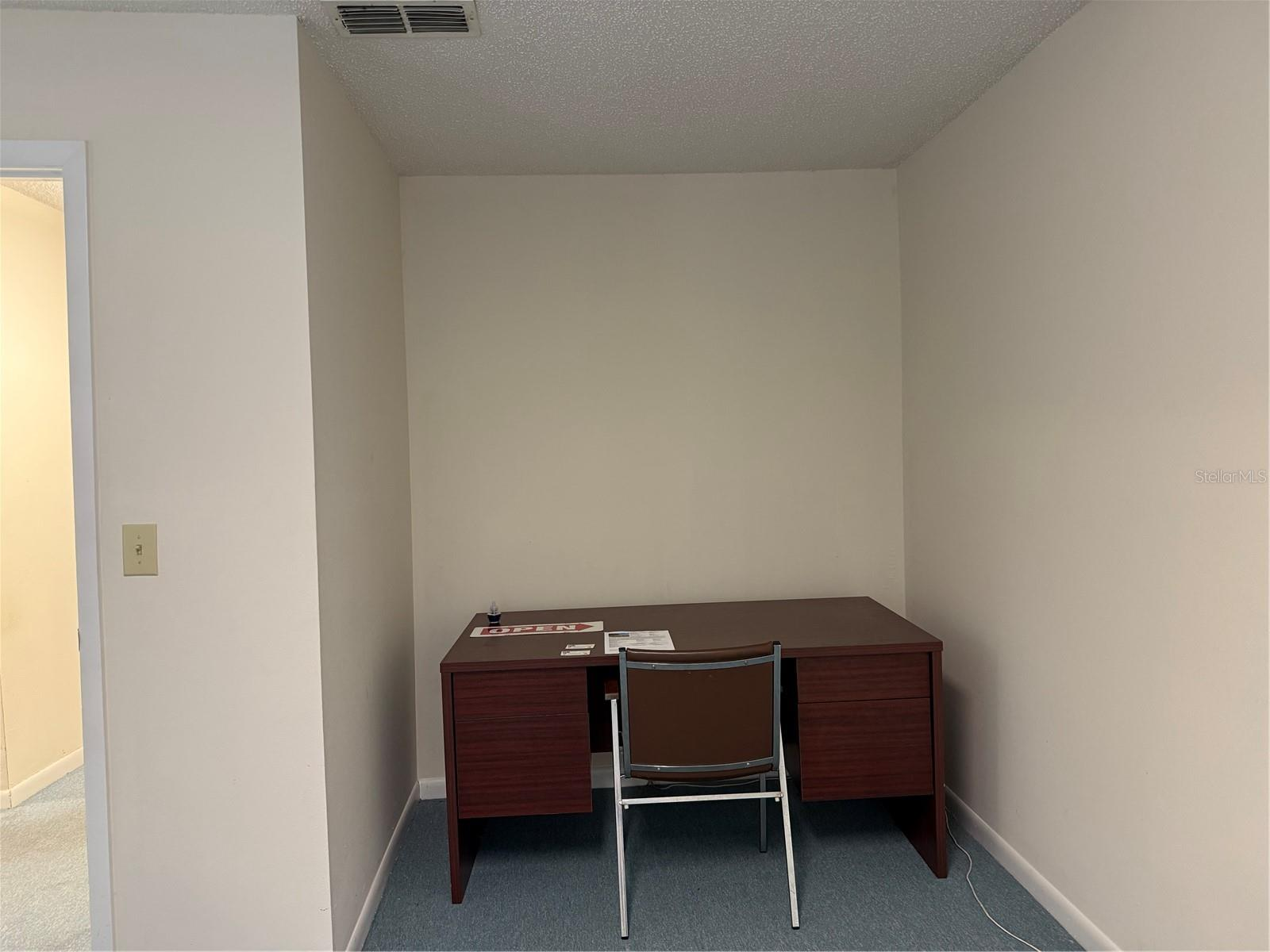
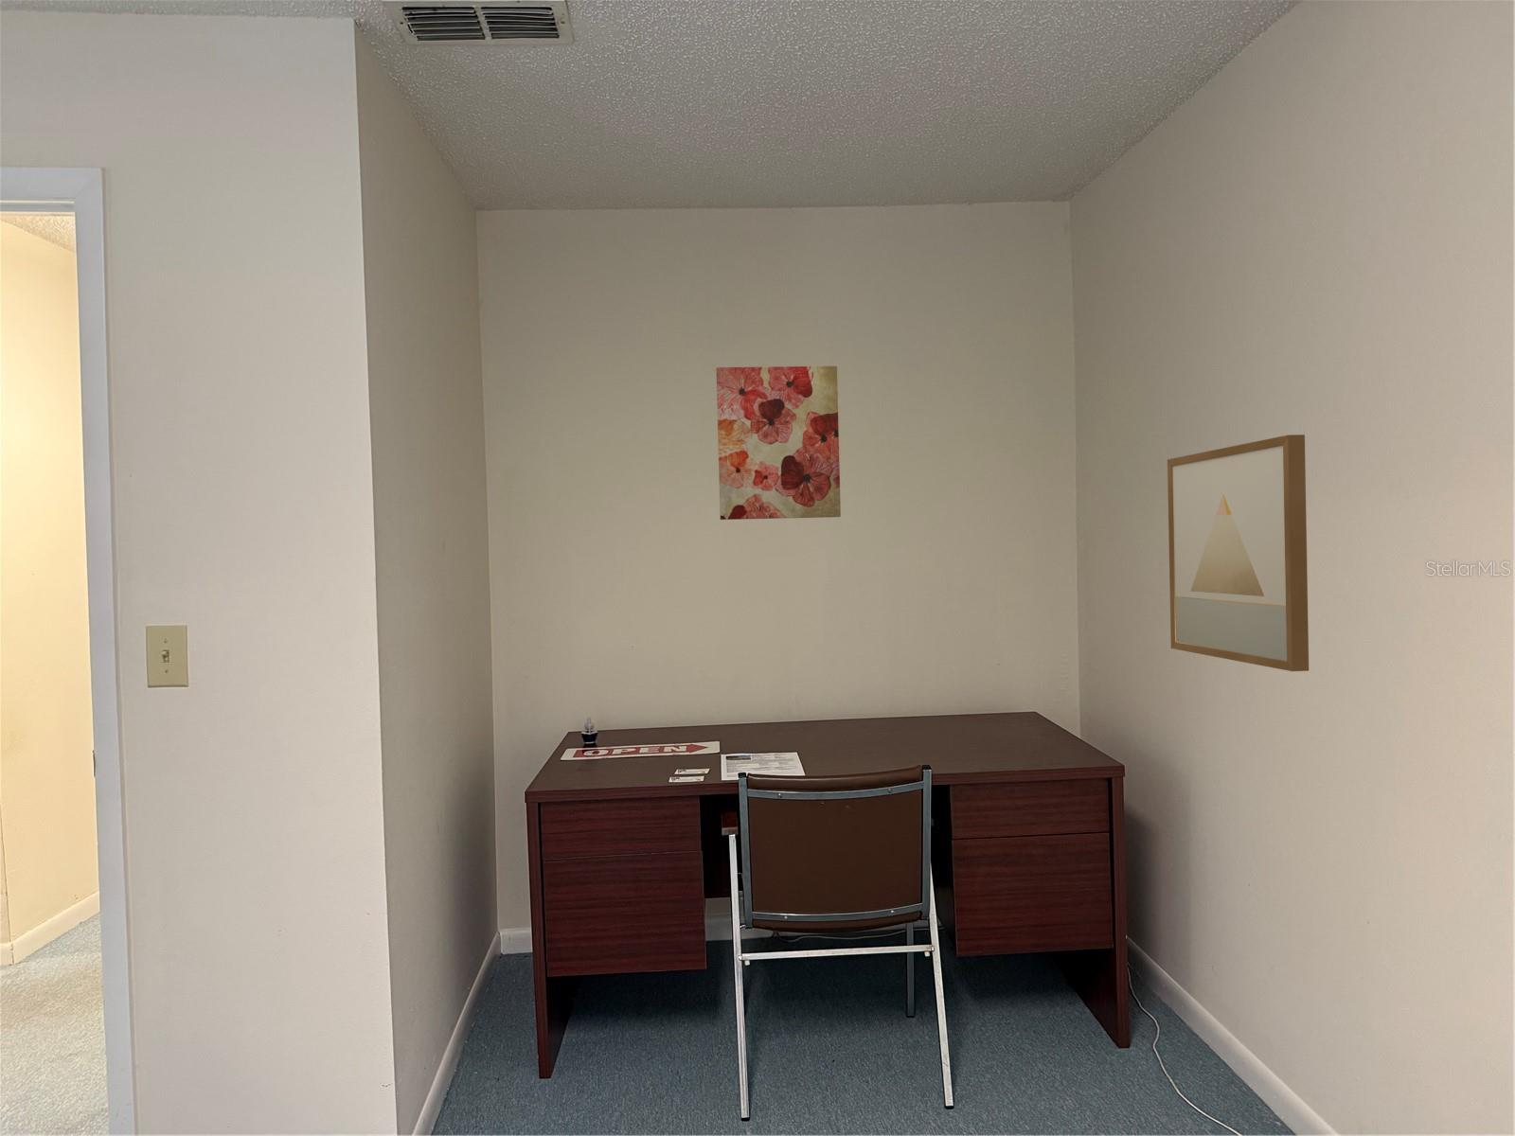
+ wall art [715,365,842,520]
+ wall art [1167,433,1310,672]
